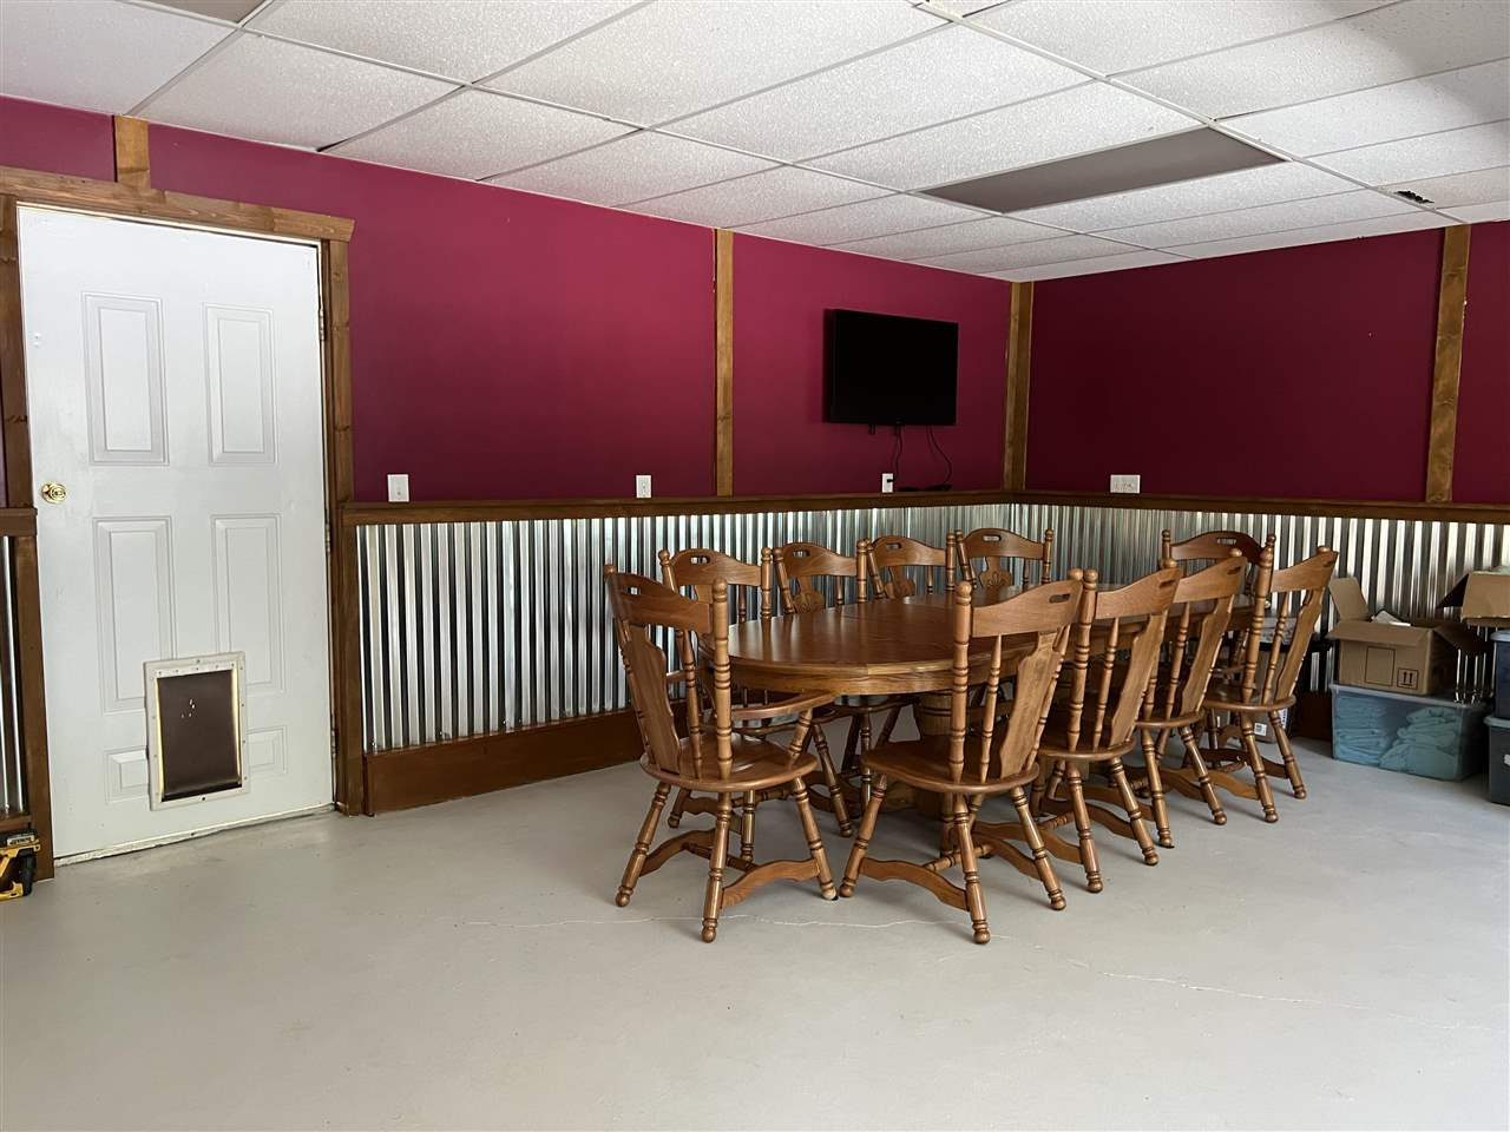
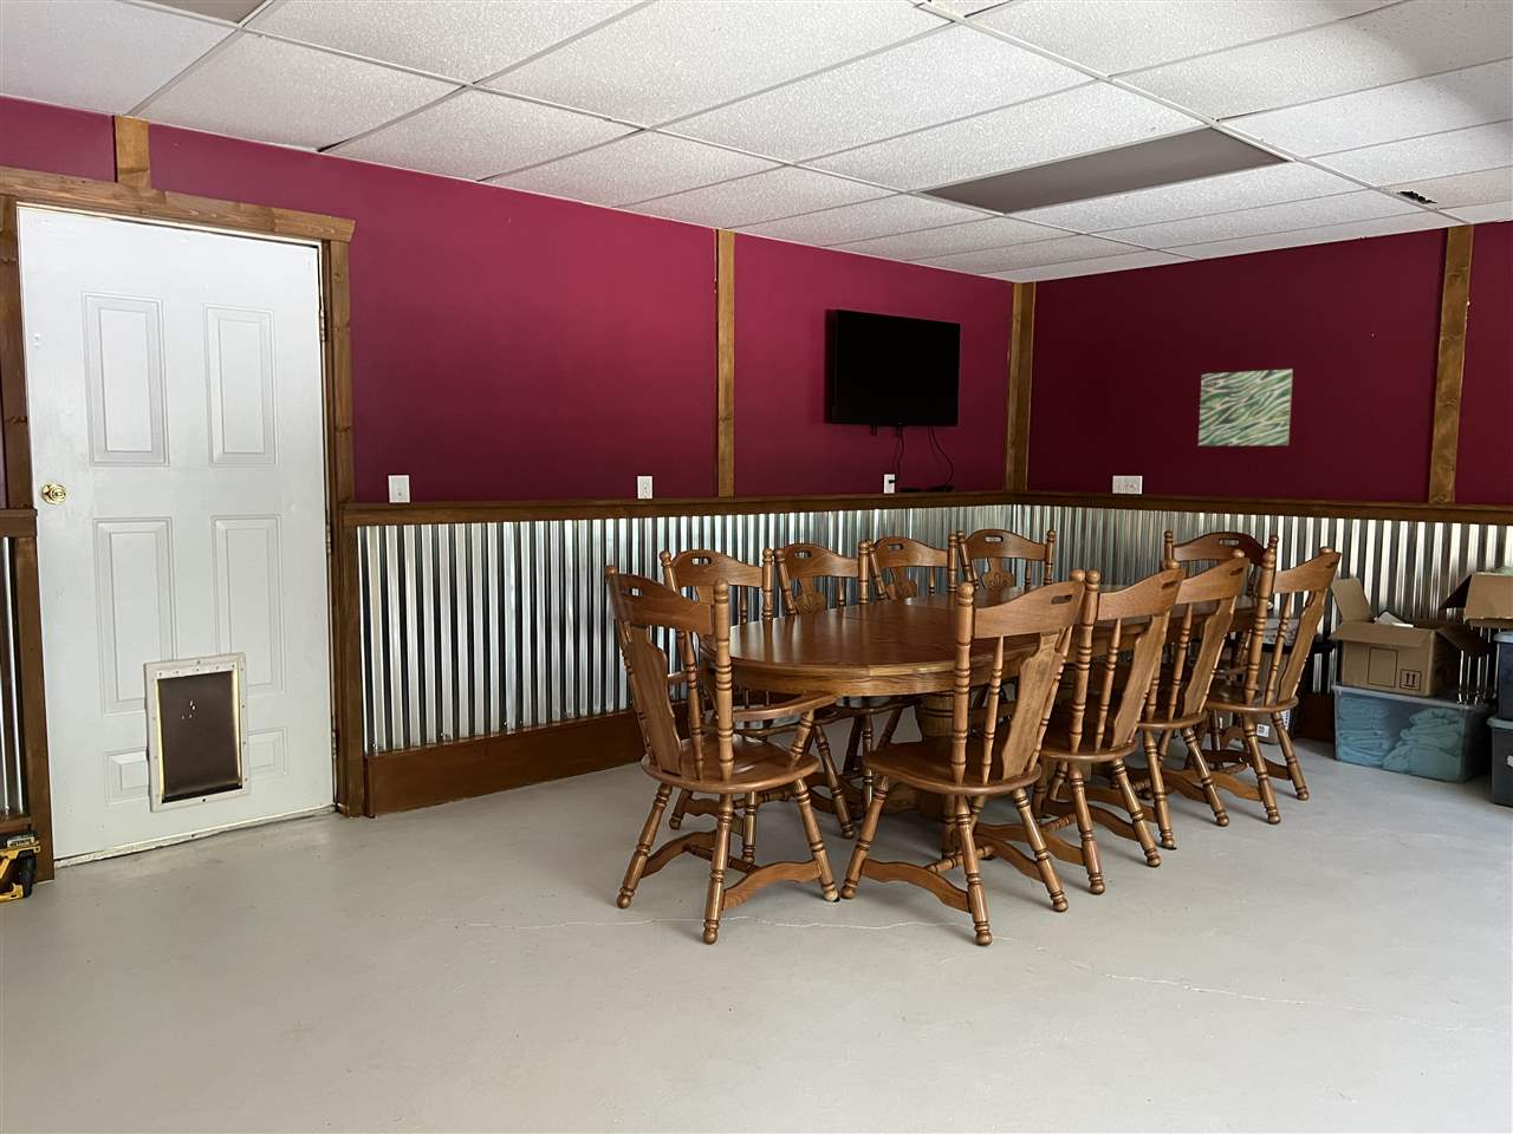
+ wall art [1197,368,1294,447]
